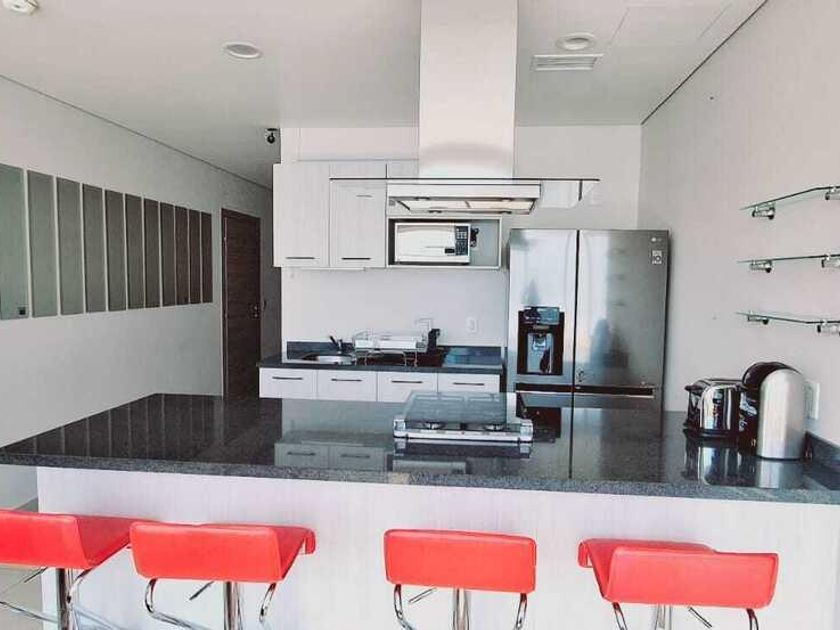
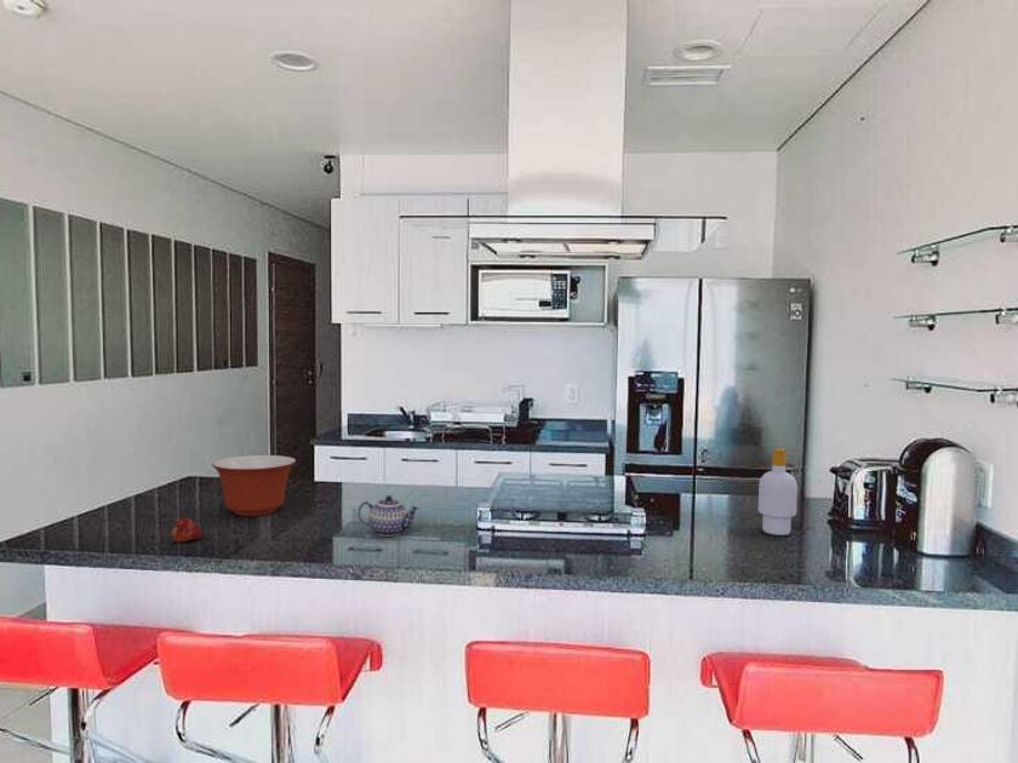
+ fruit [170,516,205,544]
+ teapot [356,494,421,538]
+ soap bottle [757,448,799,537]
+ mixing bowl [211,454,297,517]
